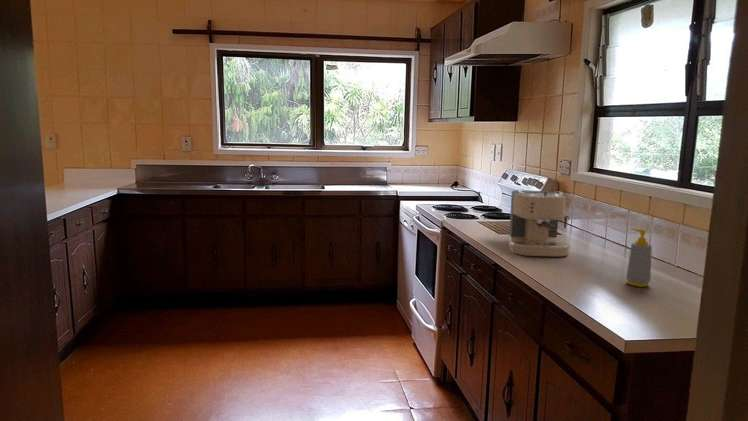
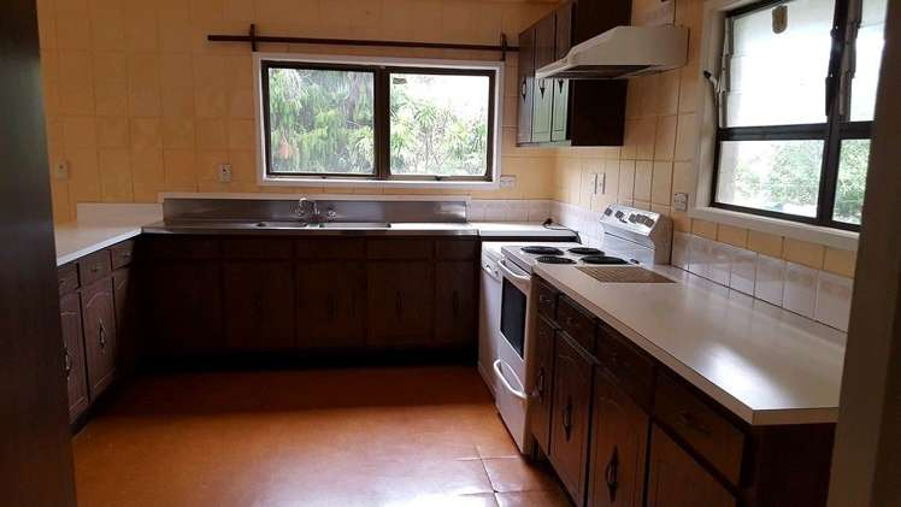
- soap bottle [625,227,653,288]
- coffee maker [507,189,571,257]
